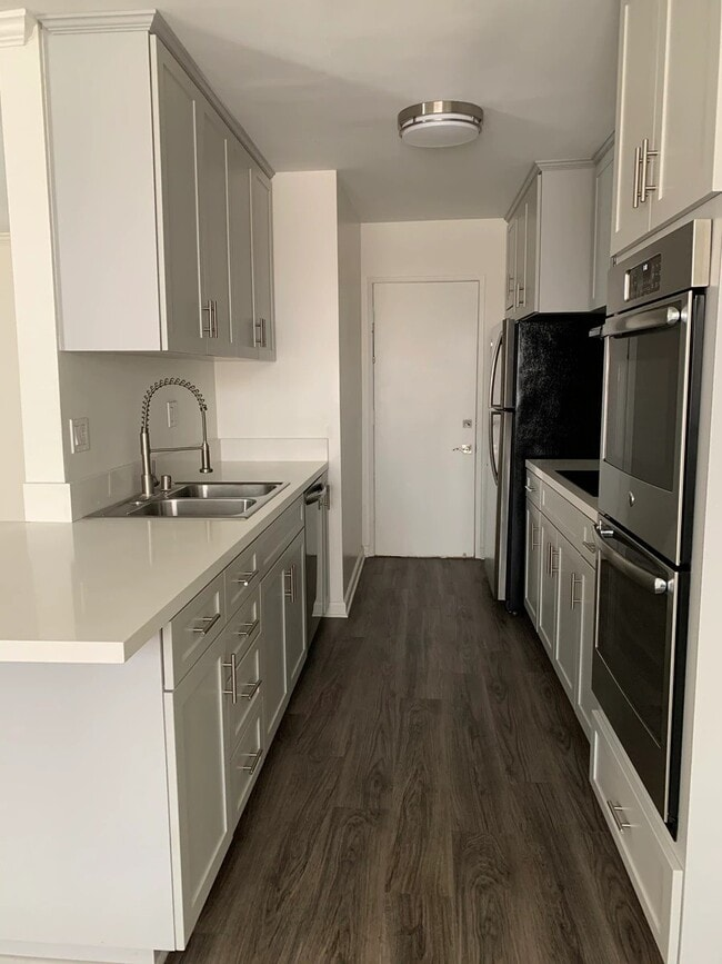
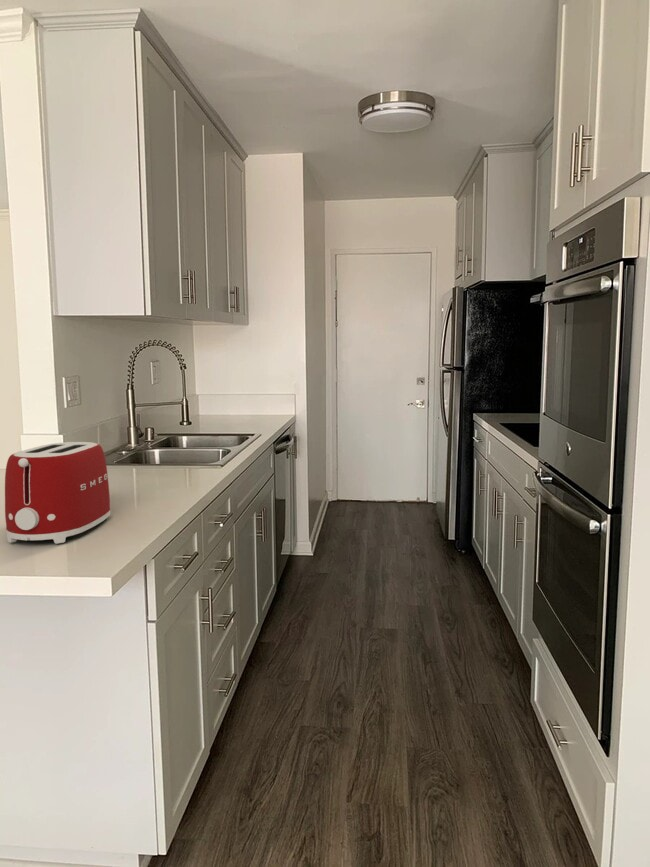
+ toaster [4,441,111,545]
